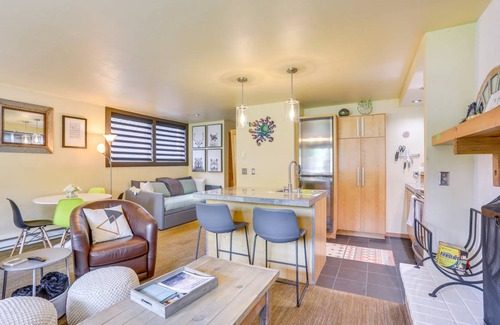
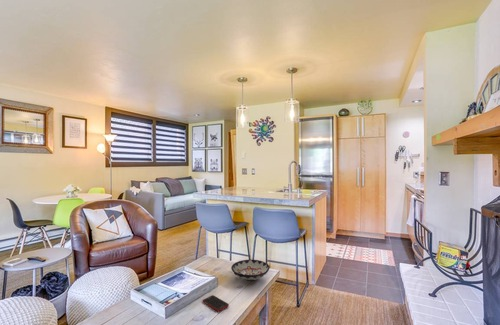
+ cell phone [202,294,230,313]
+ bowl [230,259,271,282]
